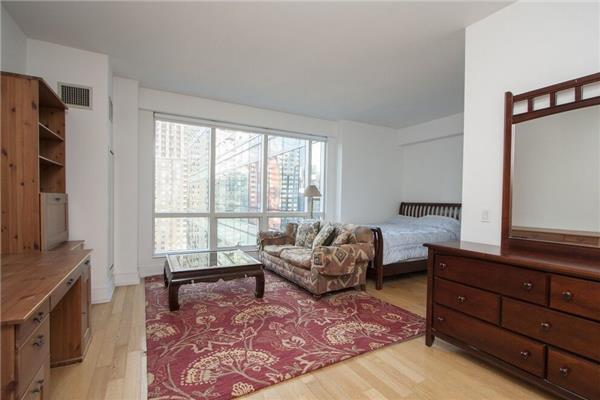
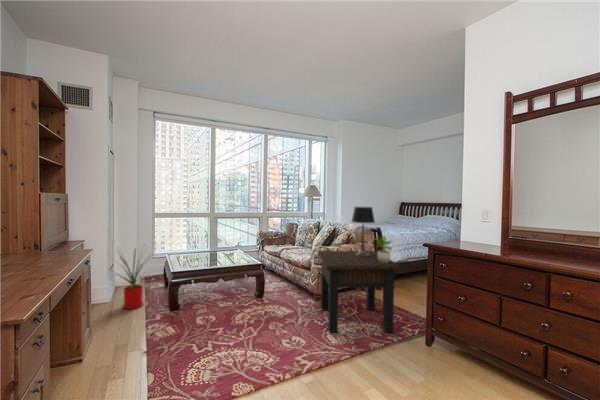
+ house plant [108,245,157,310]
+ side table [317,250,401,334]
+ potted plant [372,233,396,263]
+ table lamp [350,206,376,256]
